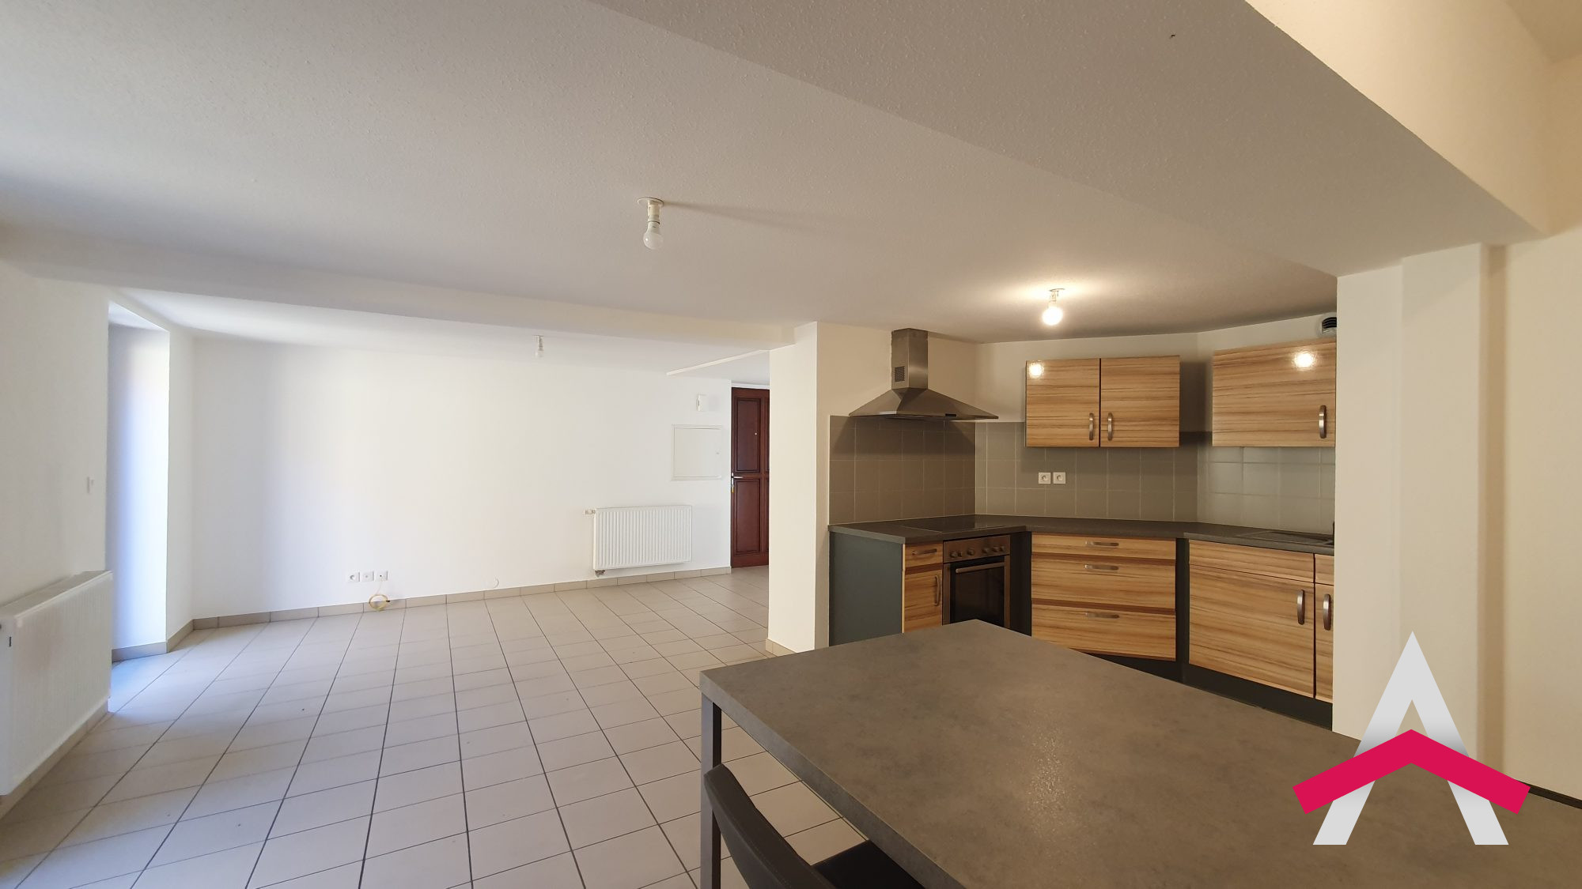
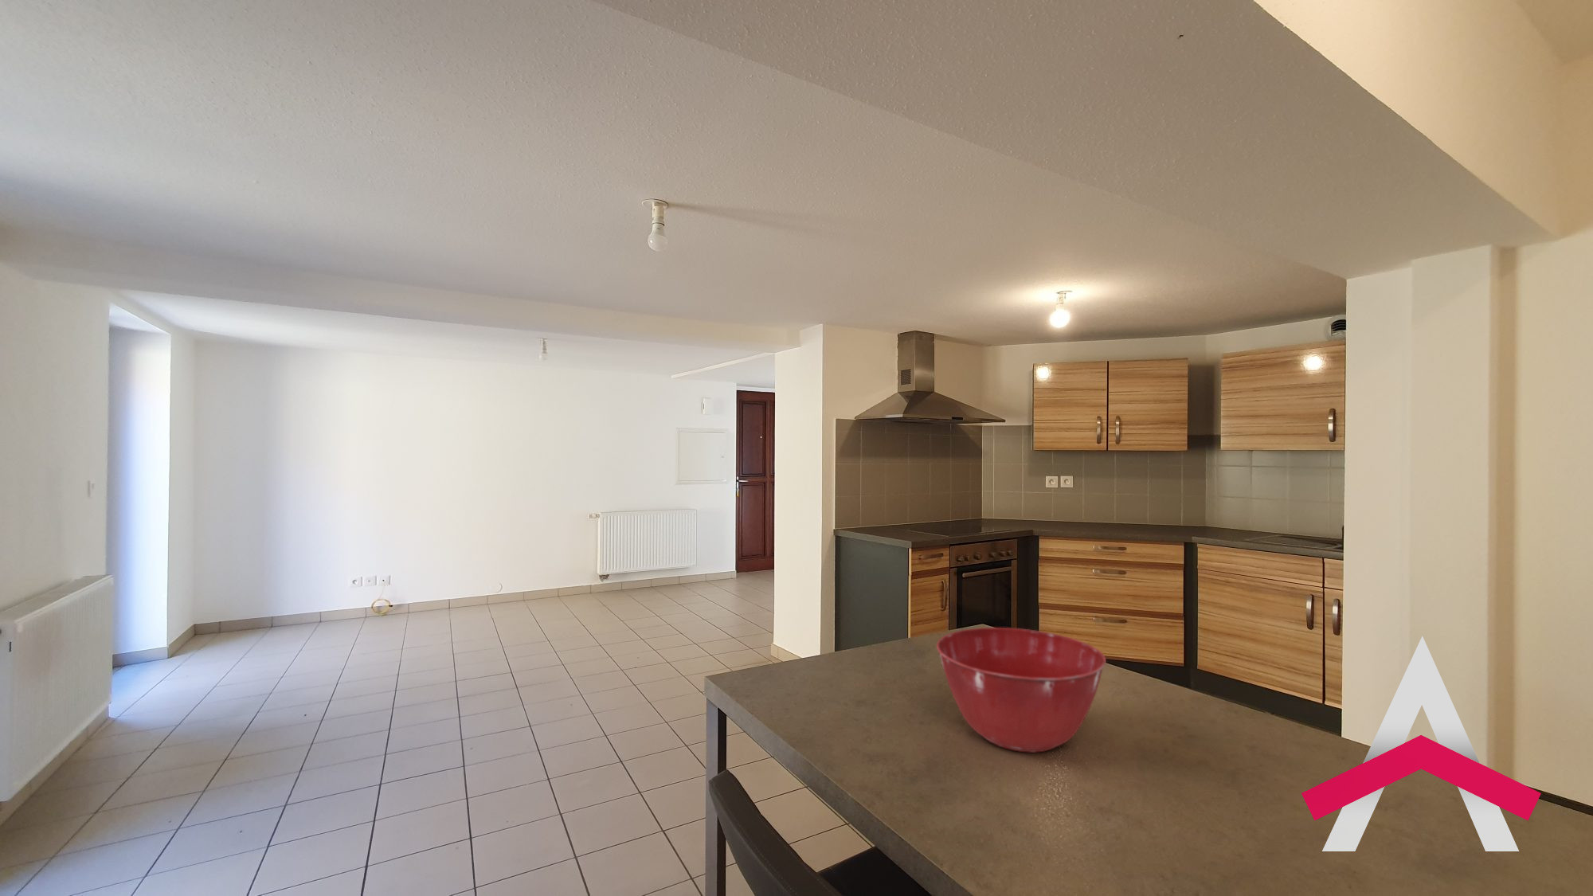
+ mixing bowl [935,627,1107,754]
